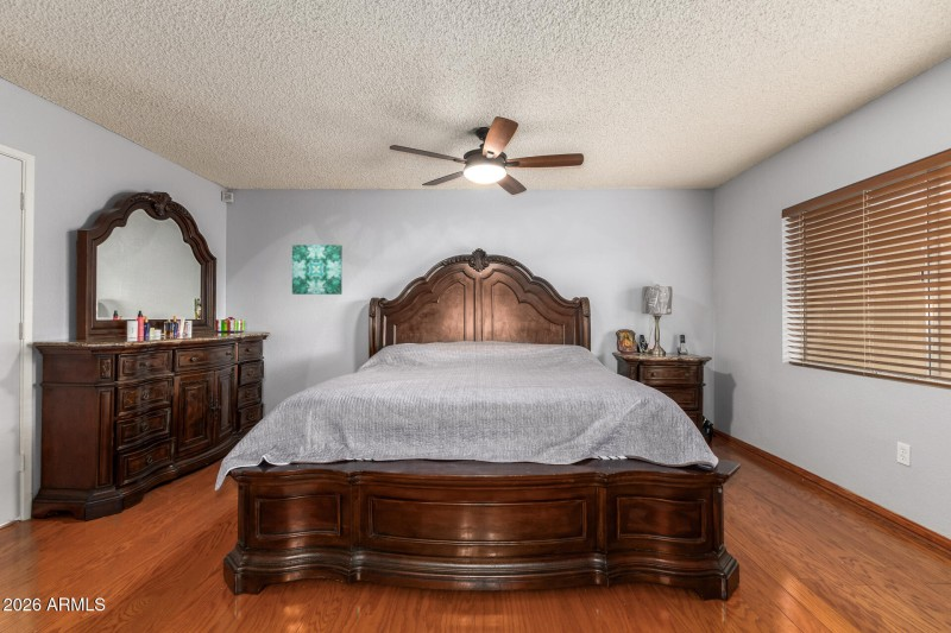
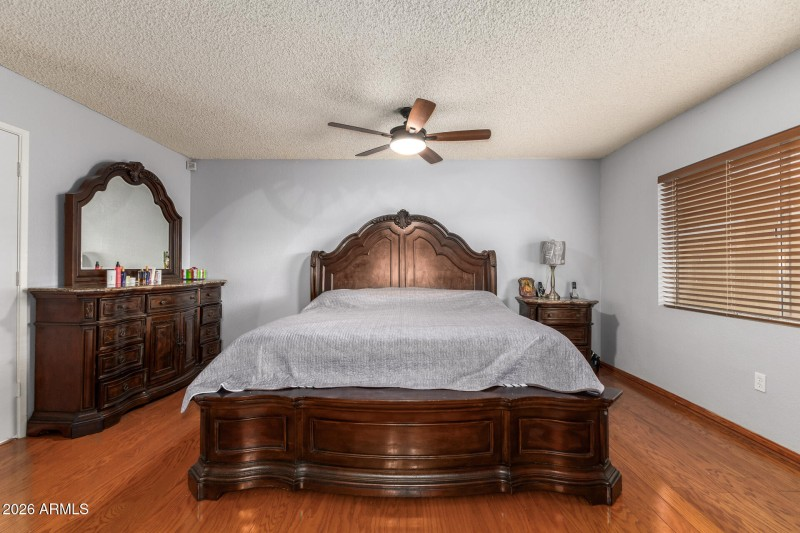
- wall art [291,243,344,296]
